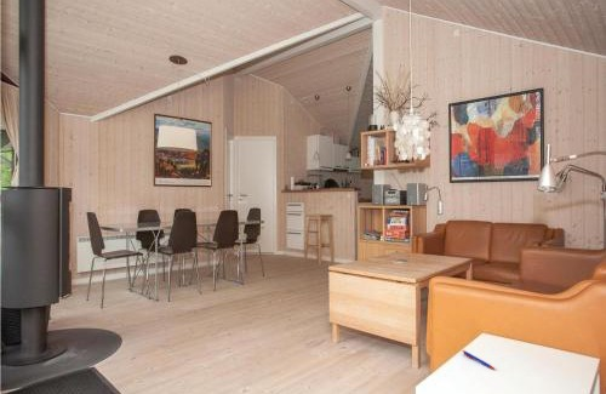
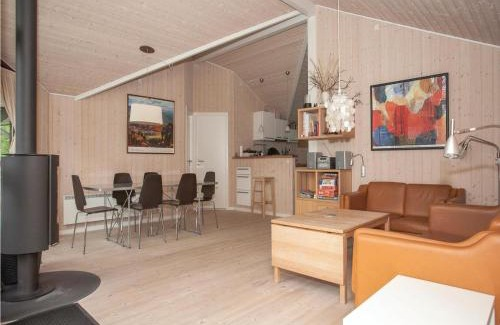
- pen [461,349,497,371]
